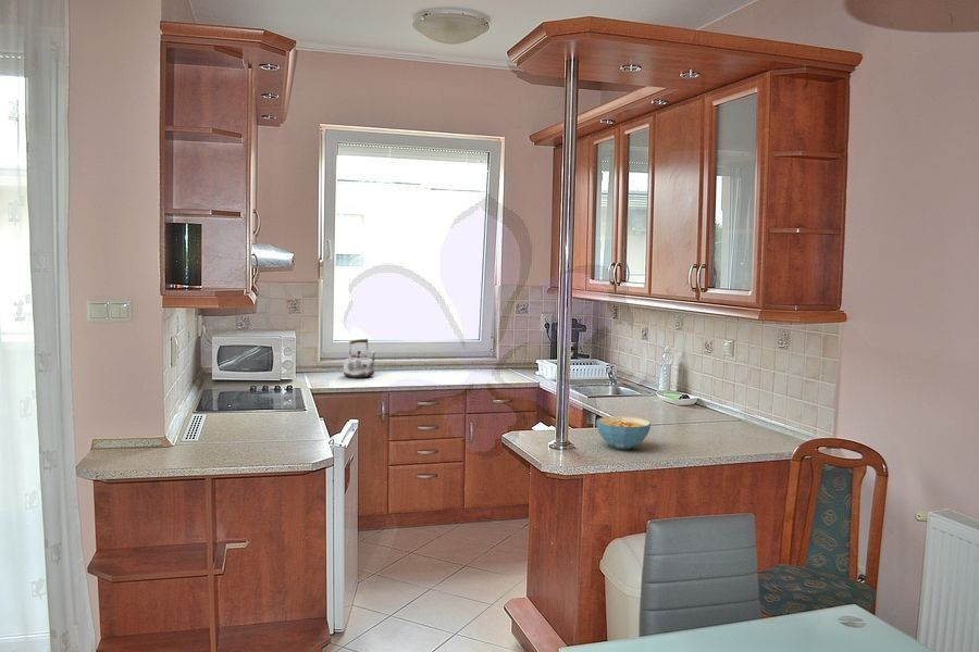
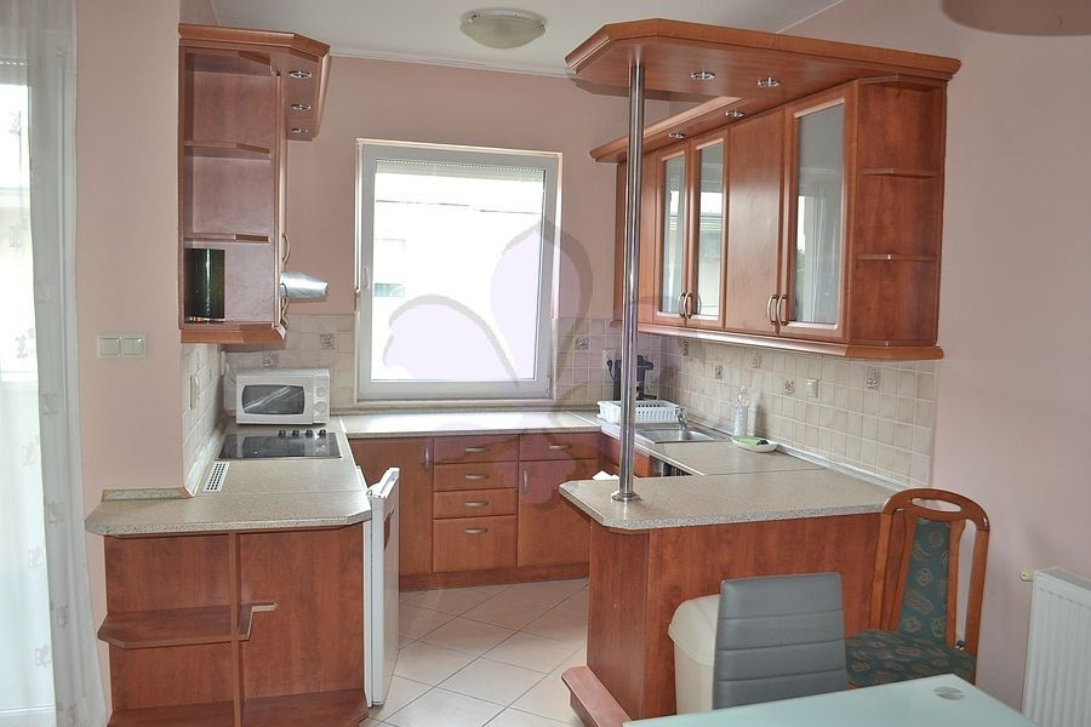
- kettle [343,338,376,379]
- cereal bowl [595,415,652,450]
